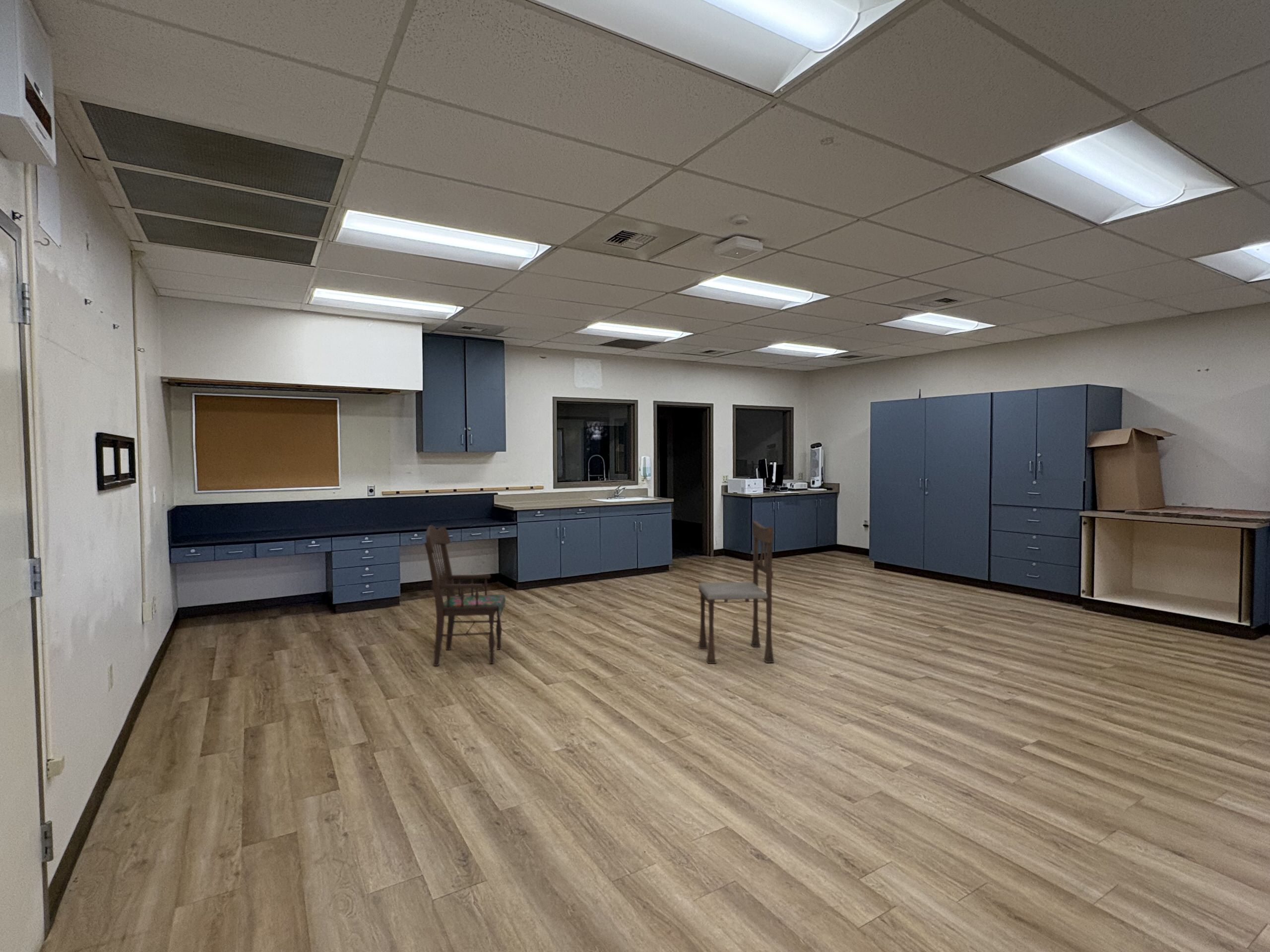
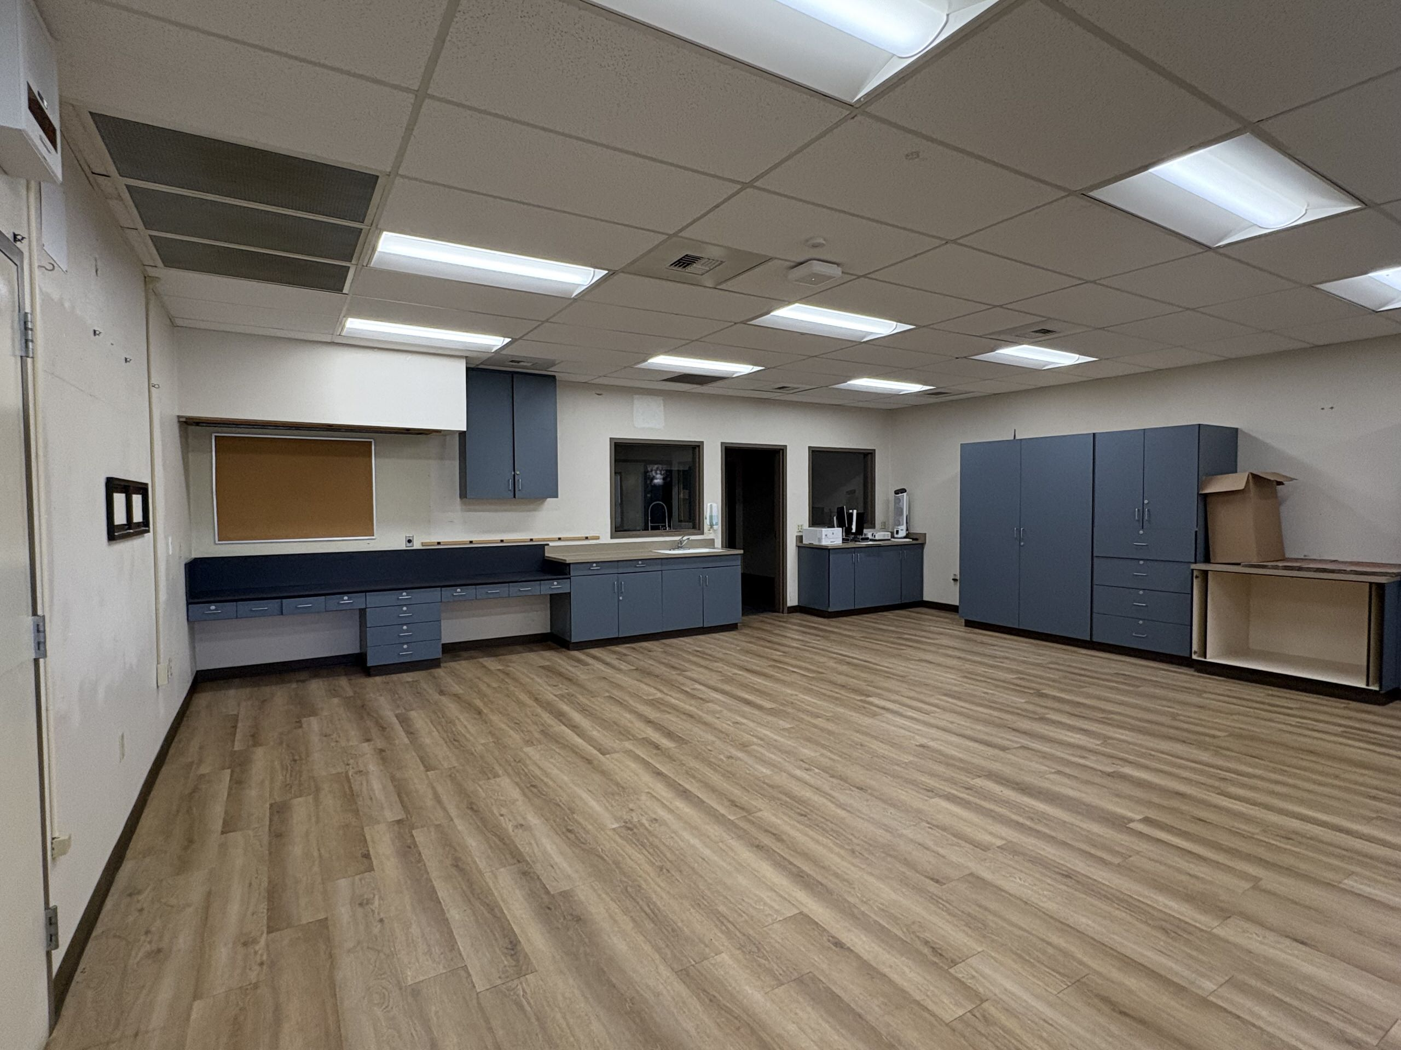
- dining chair [424,525,506,666]
- dining chair [698,521,775,664]
